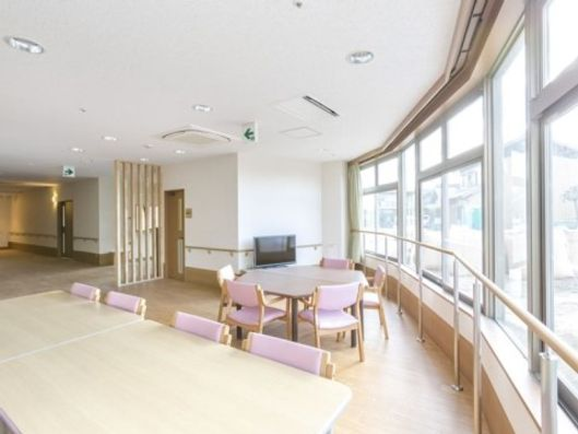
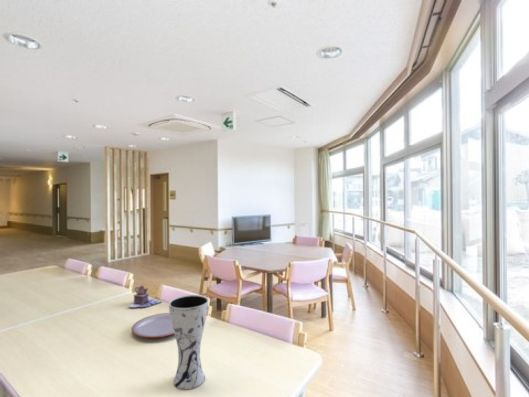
+ teapot [128,285,162,308]
+ plate [131,312,175,339]
+ vase [168,294,209,390]
